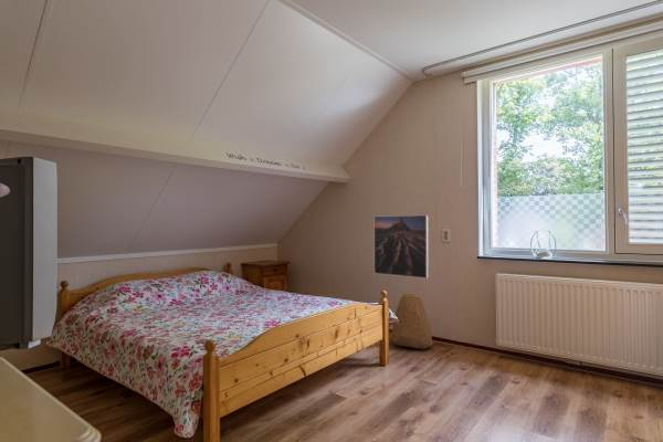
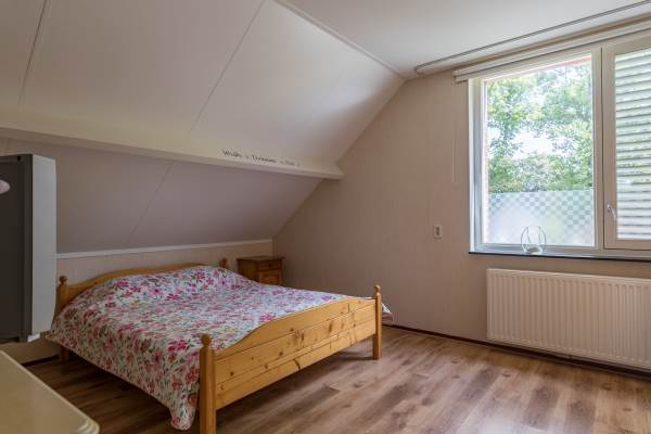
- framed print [373,214,430,280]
- decorative stone [391,293,433,350]
